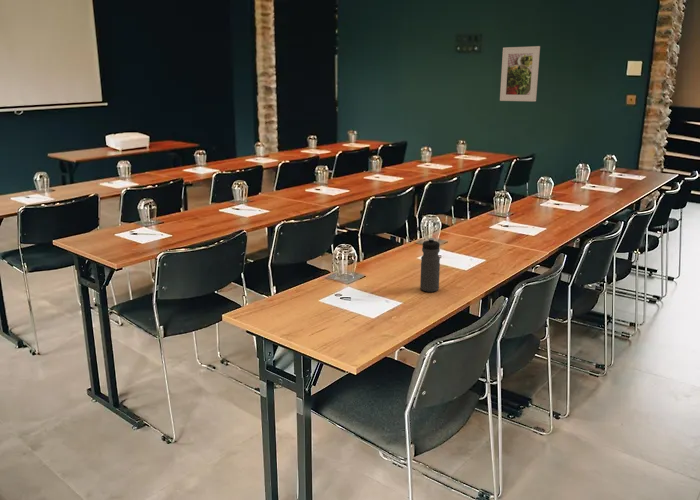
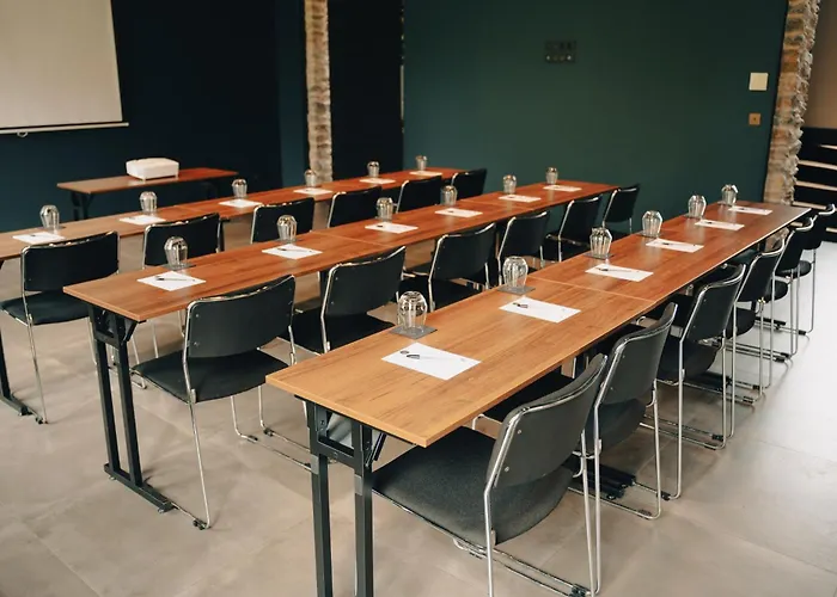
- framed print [499,45,541,102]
- water bottle [419,237,441,293]
